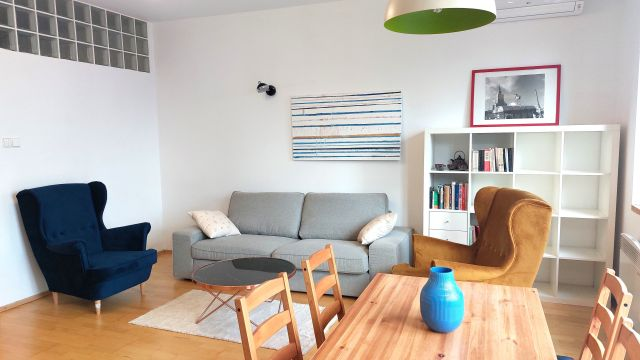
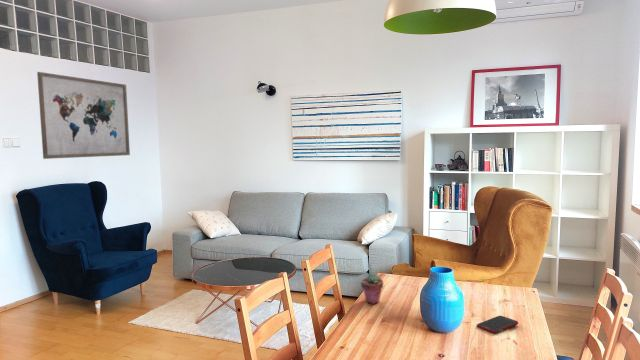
+ cell phone [476,315,519,335]
+ potted succulent [360,272,384,305]
+ wall art [36,71,131,160]
